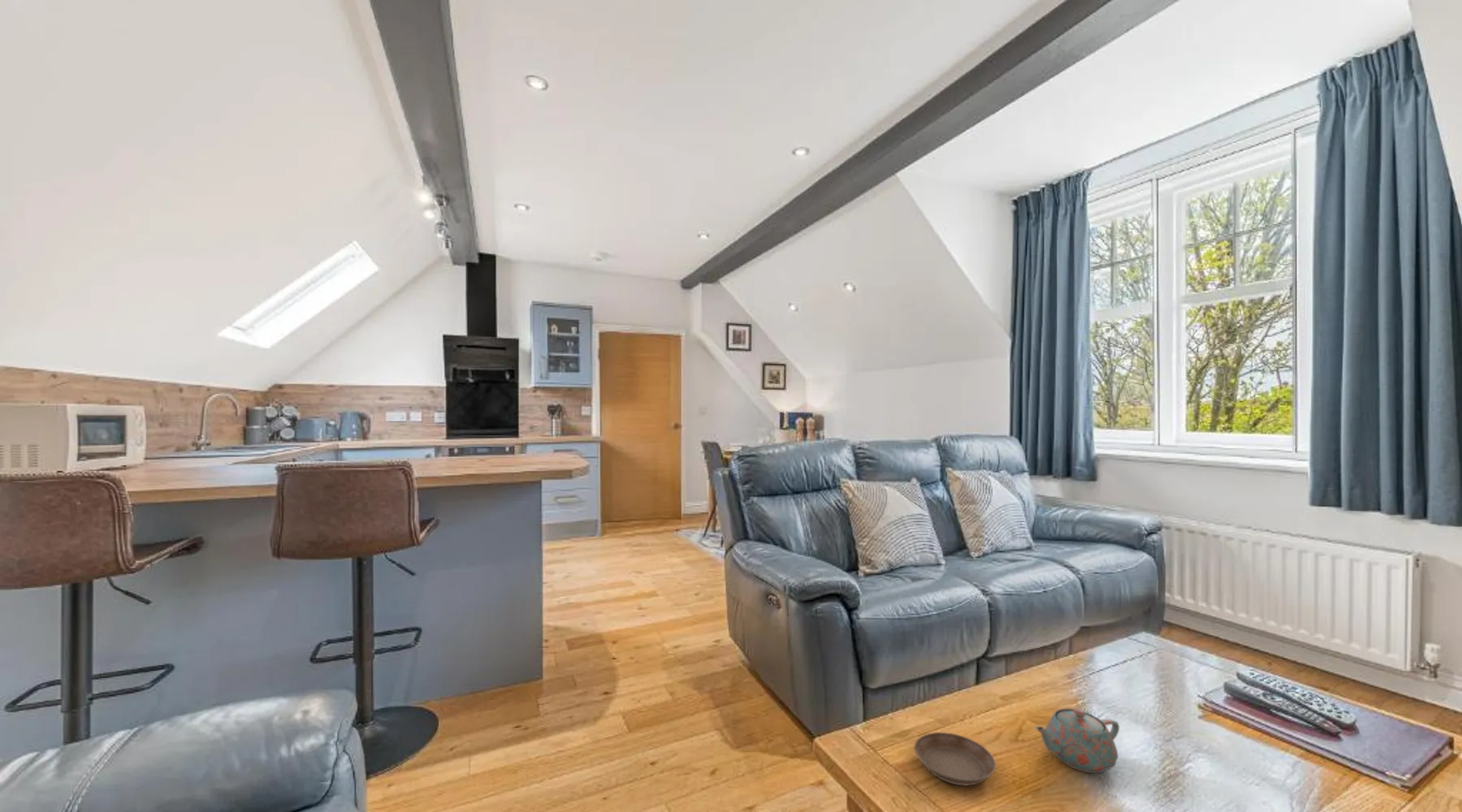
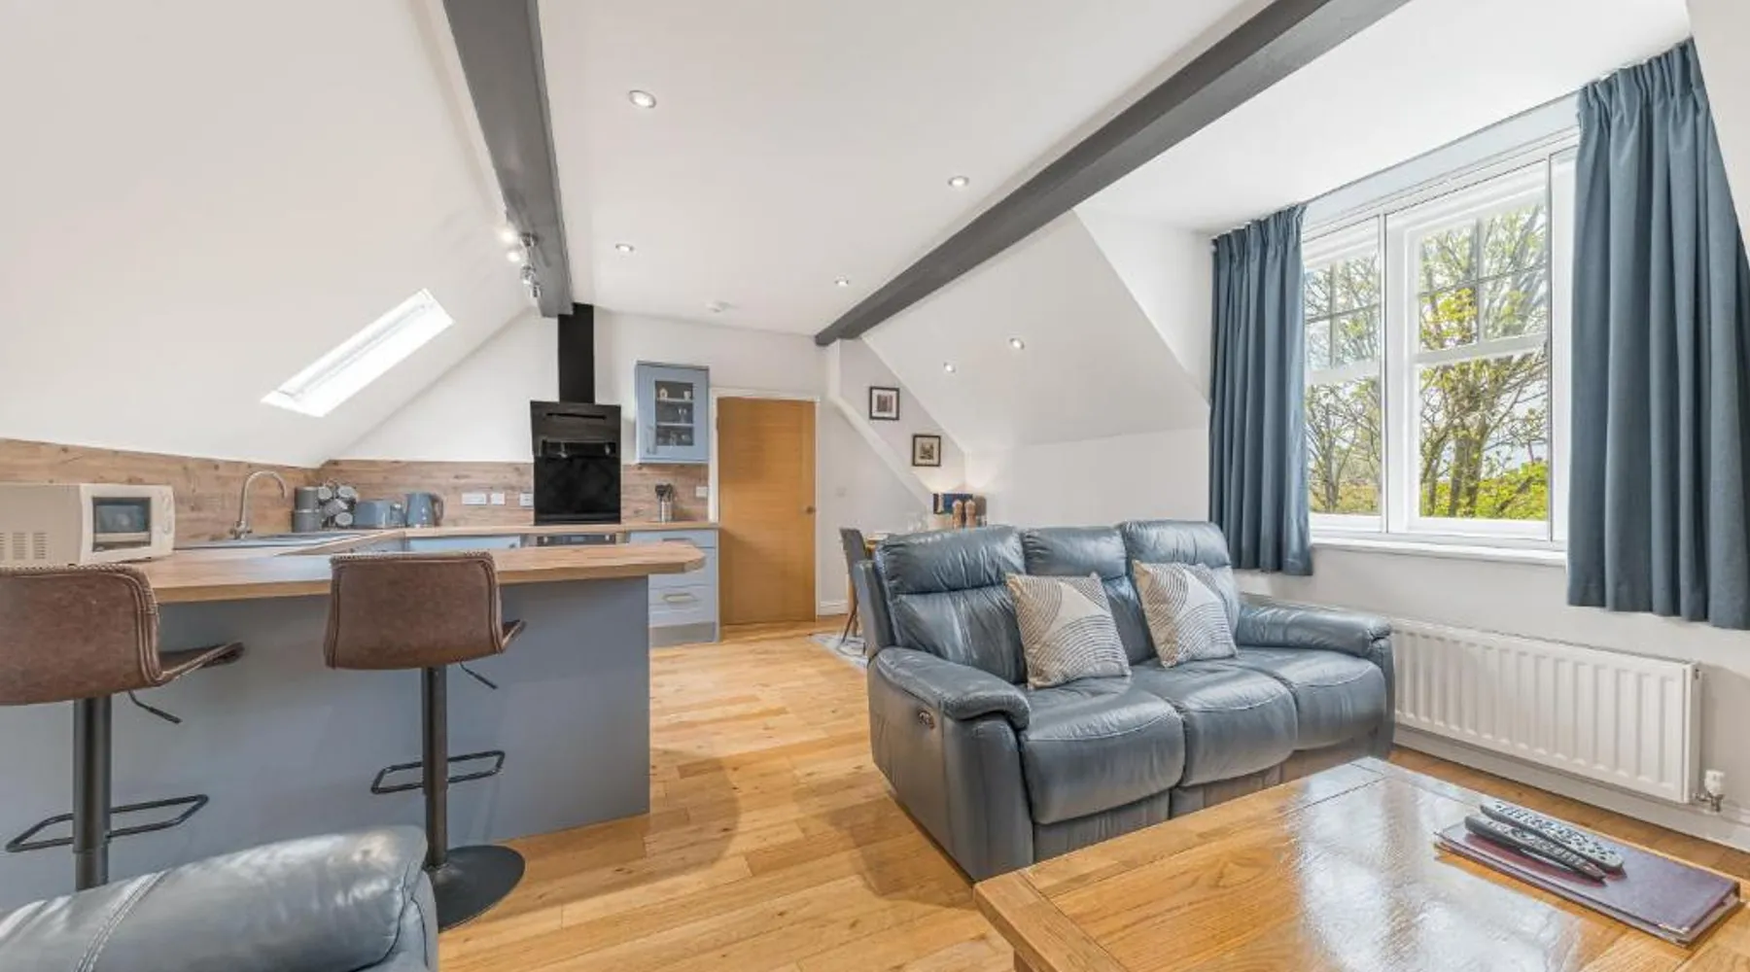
- teapot [1034,708,1120,774]
- saucer [914,732,997,786]
